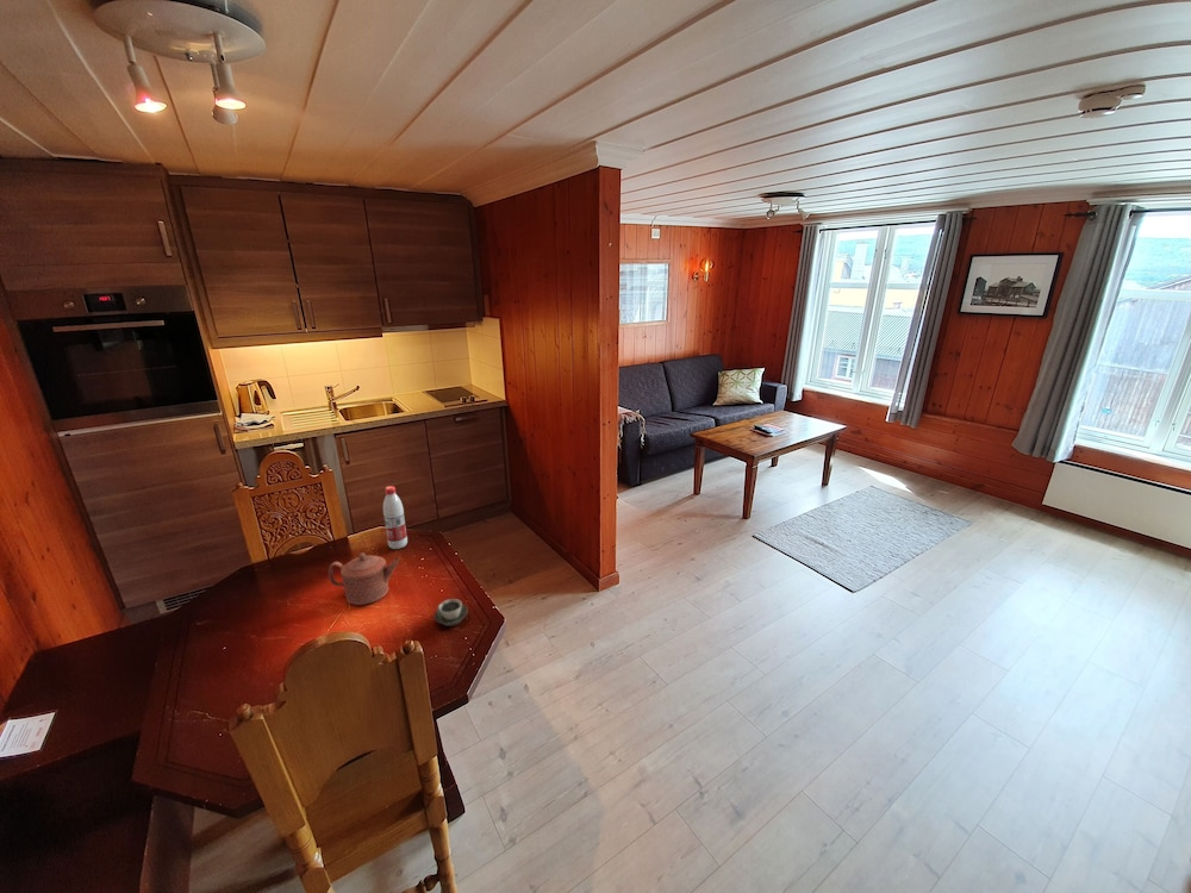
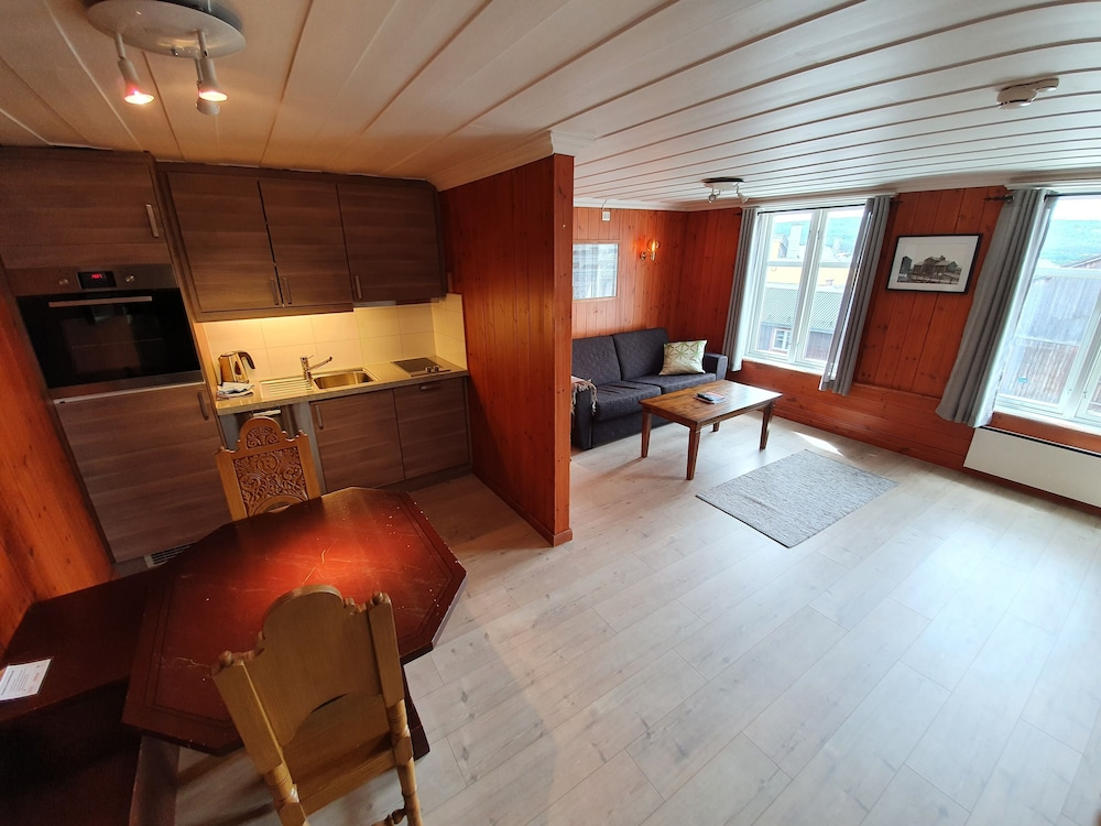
- cup [434,598,469,627]
- water bottle [382,485,409,550]
- teapot [328,551,401,606]
